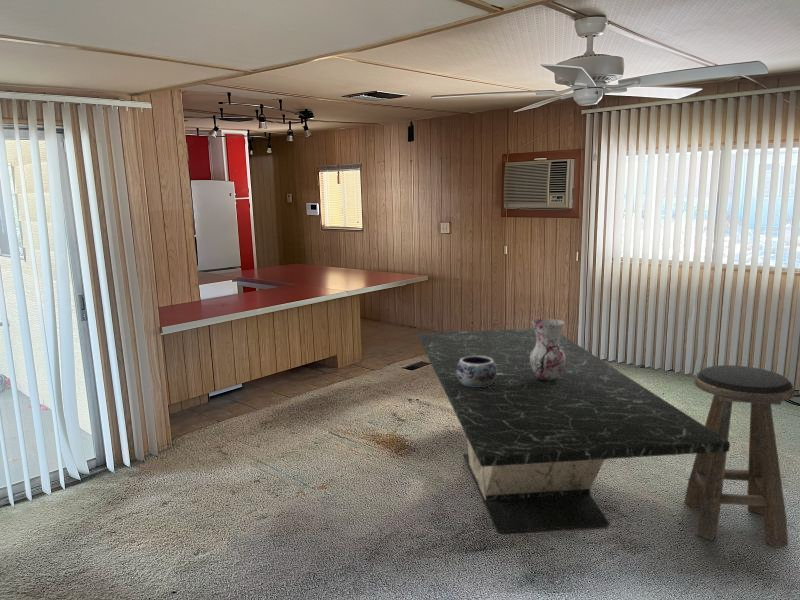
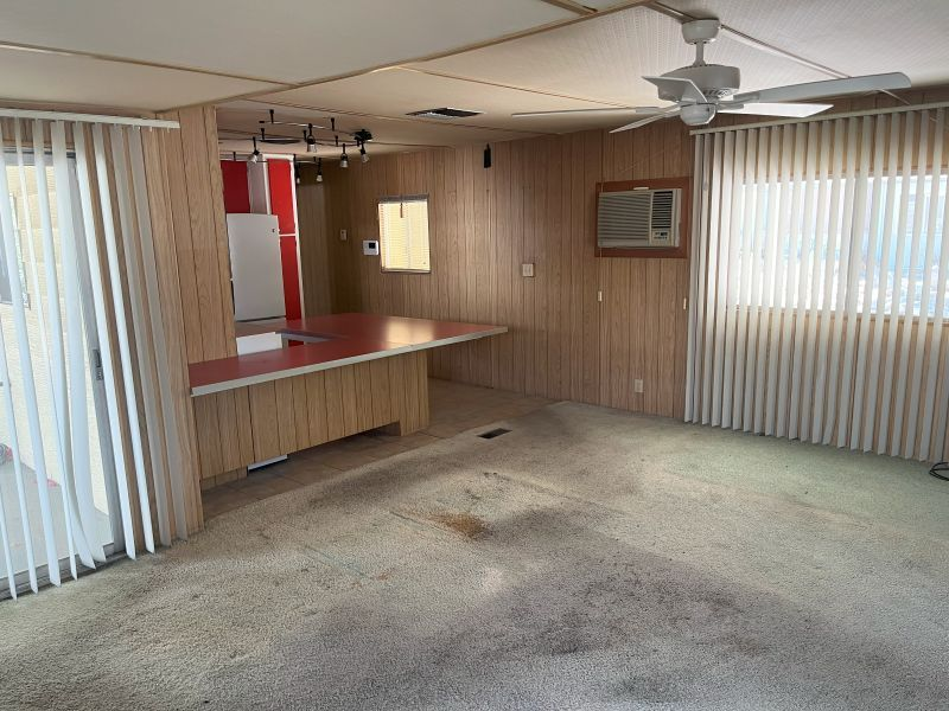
- dining table [418,328,731,534]
- decorative bowl [457,356,497,387]
- vase [530,318,566,381]
- stool [683,364,796,549]
